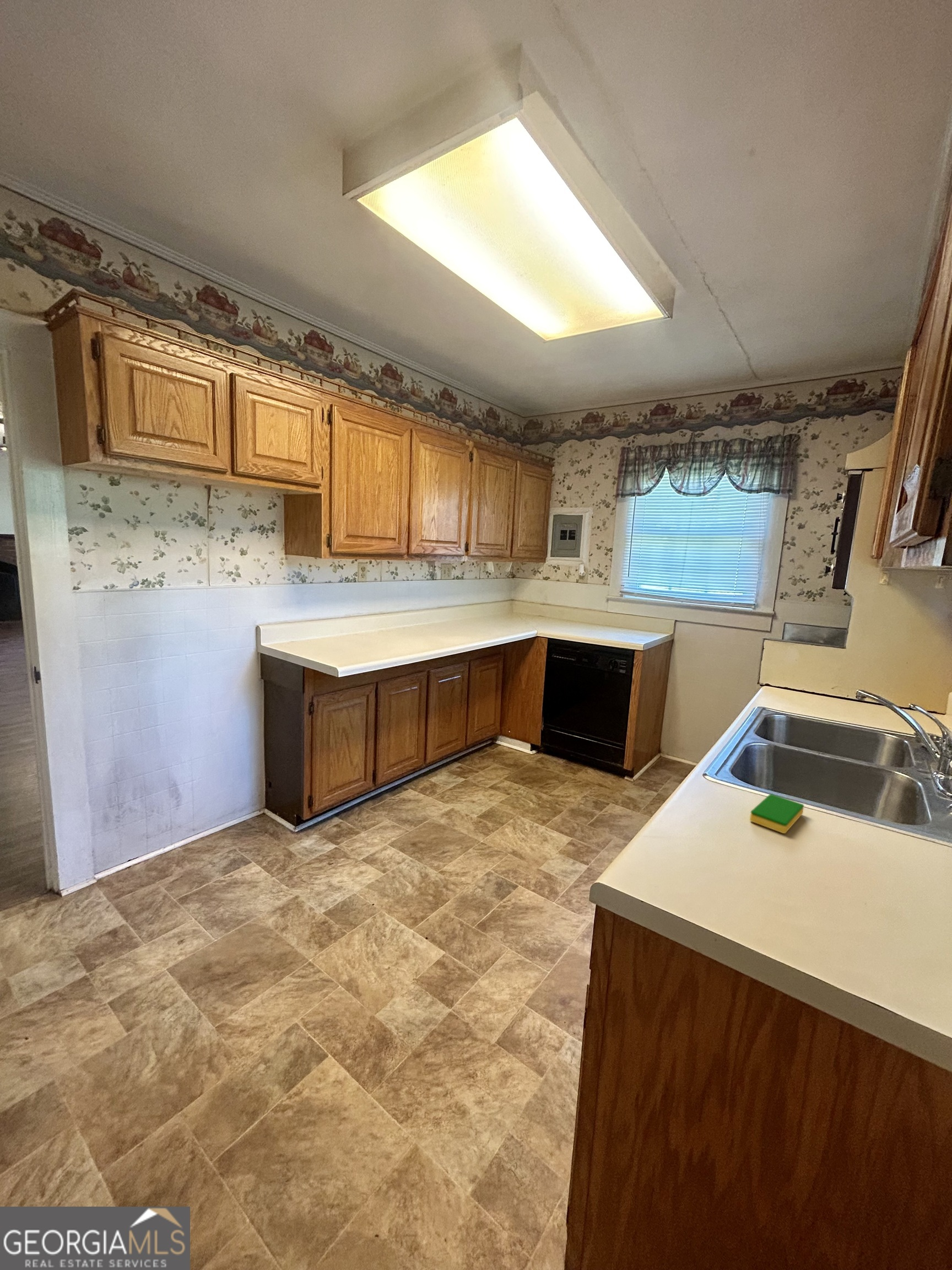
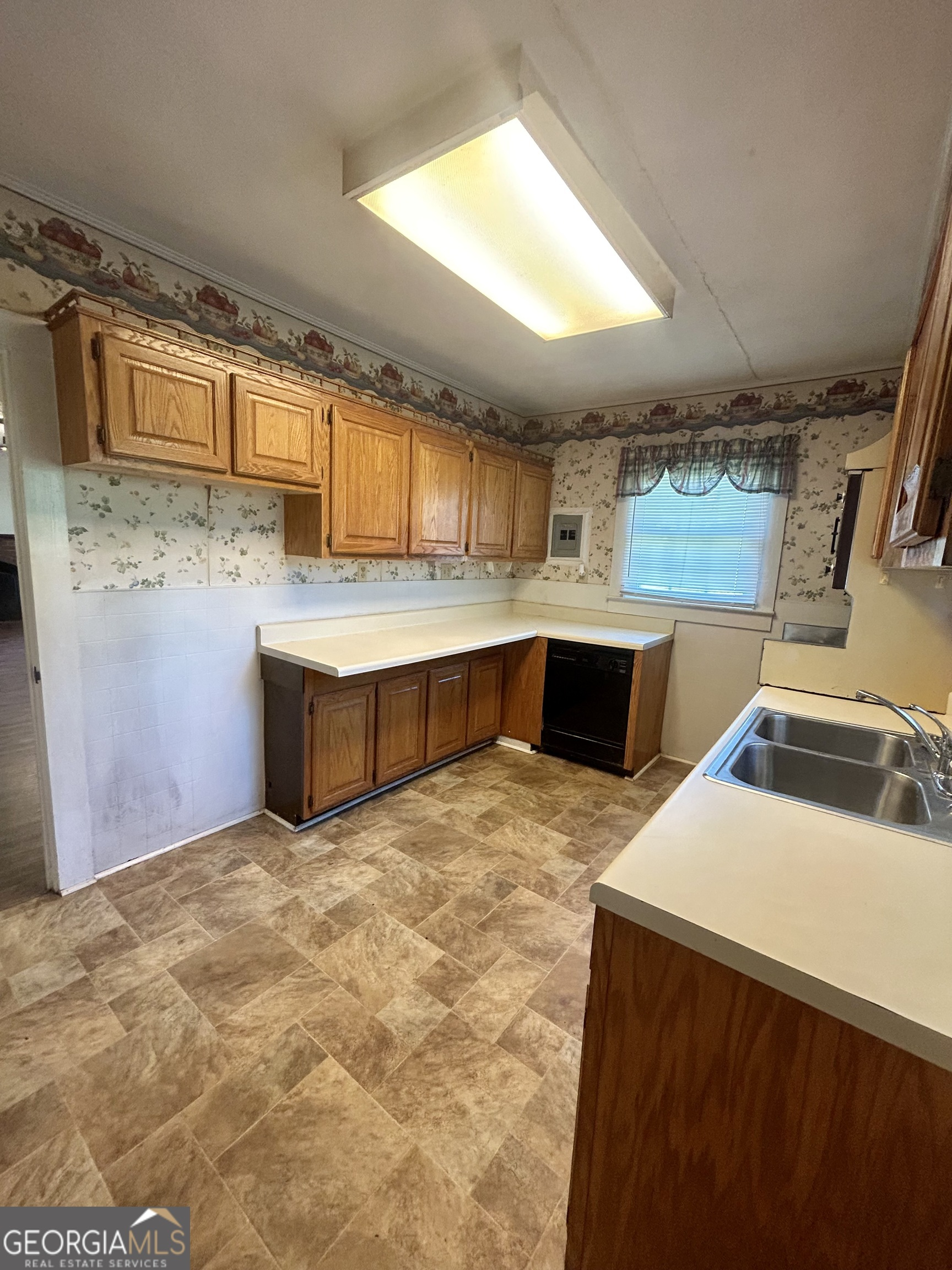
- dish sponge [749,793,804,834]
